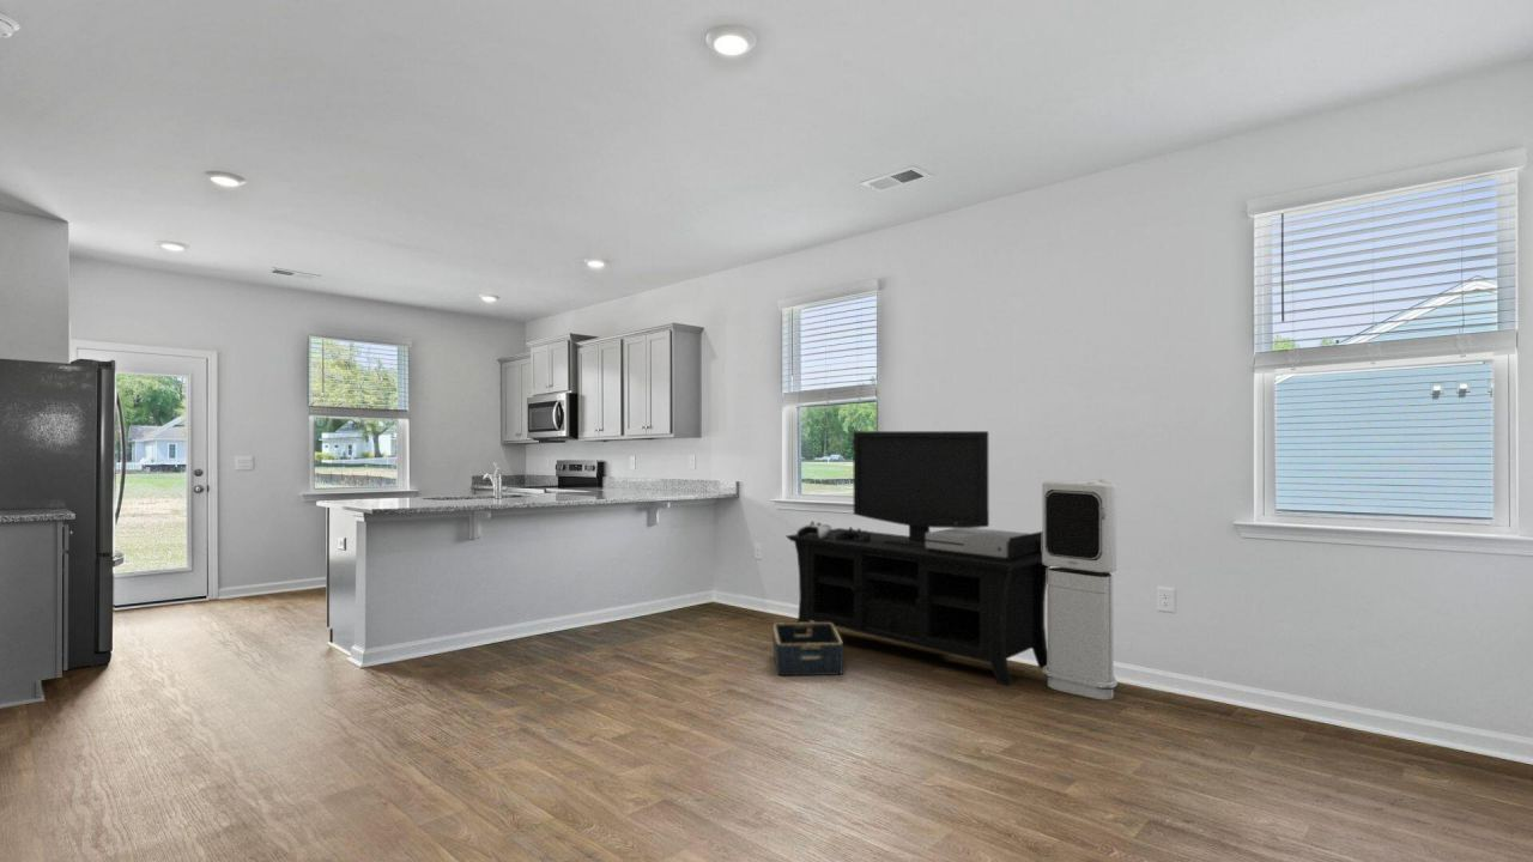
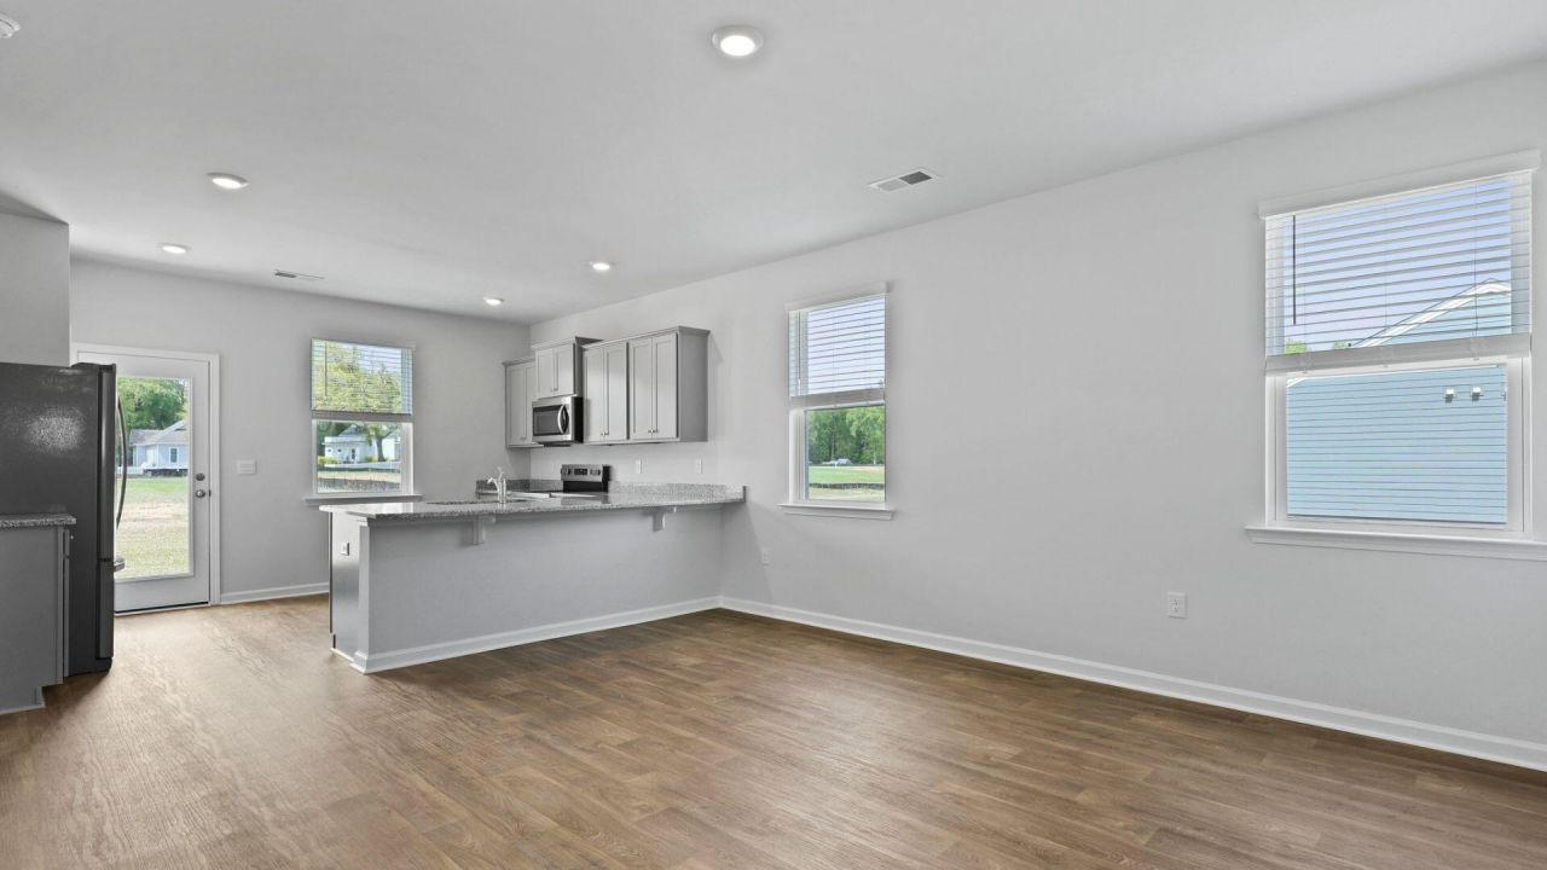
- media console [784,430,1050,687]
- basket [771,621,844,676]
- air purifier [1041,479,1119,700]
